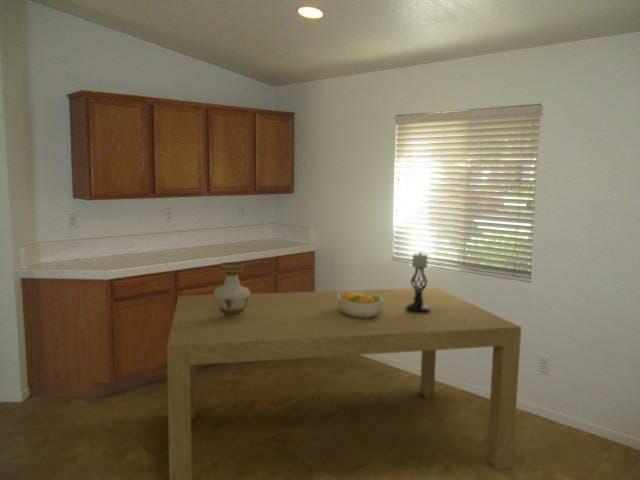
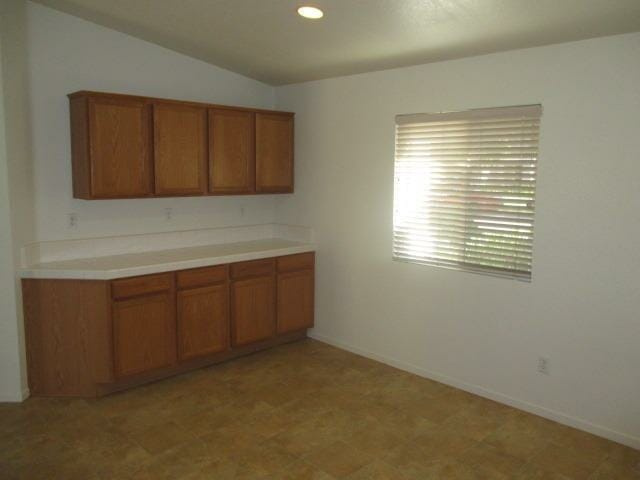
- vase [213,261,251,321]
- dining table [166,287,522,480]
- candle holder [405,251,432,314]
- fruit bowl [338,290,383,318]
